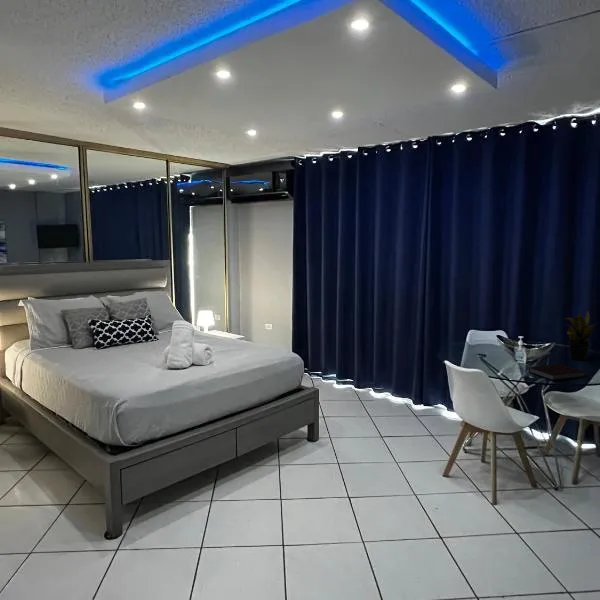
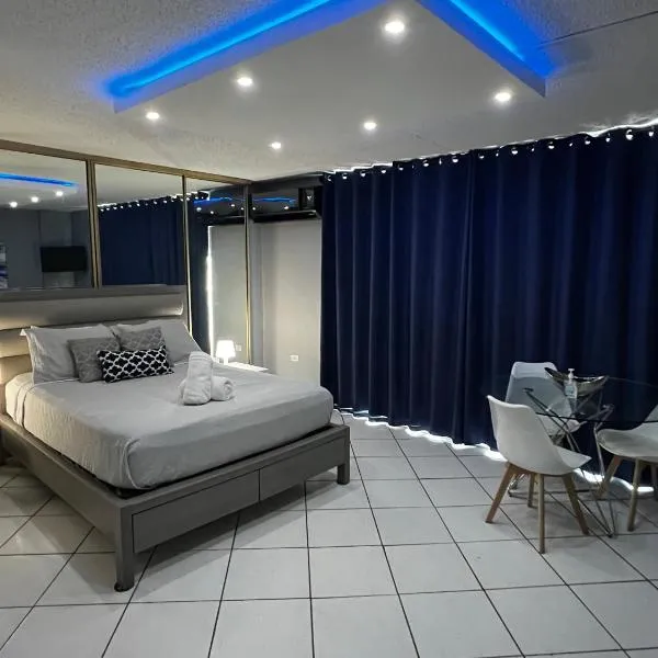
- potted plant [563,310,599,361]
- notebook [528,363,586,381]
